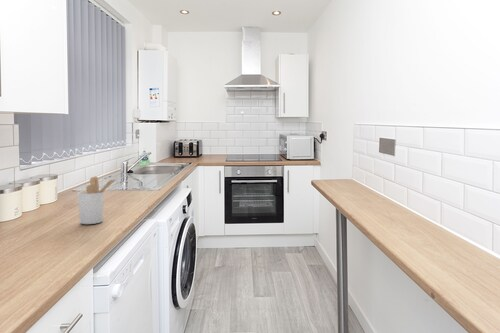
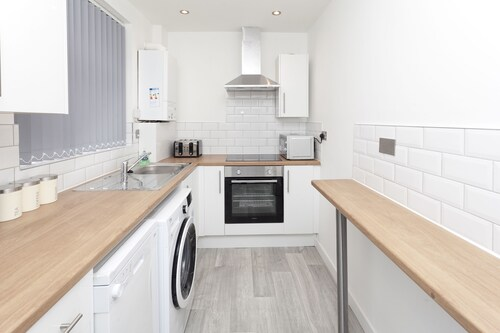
- utensil holder [76,175,118,225]
